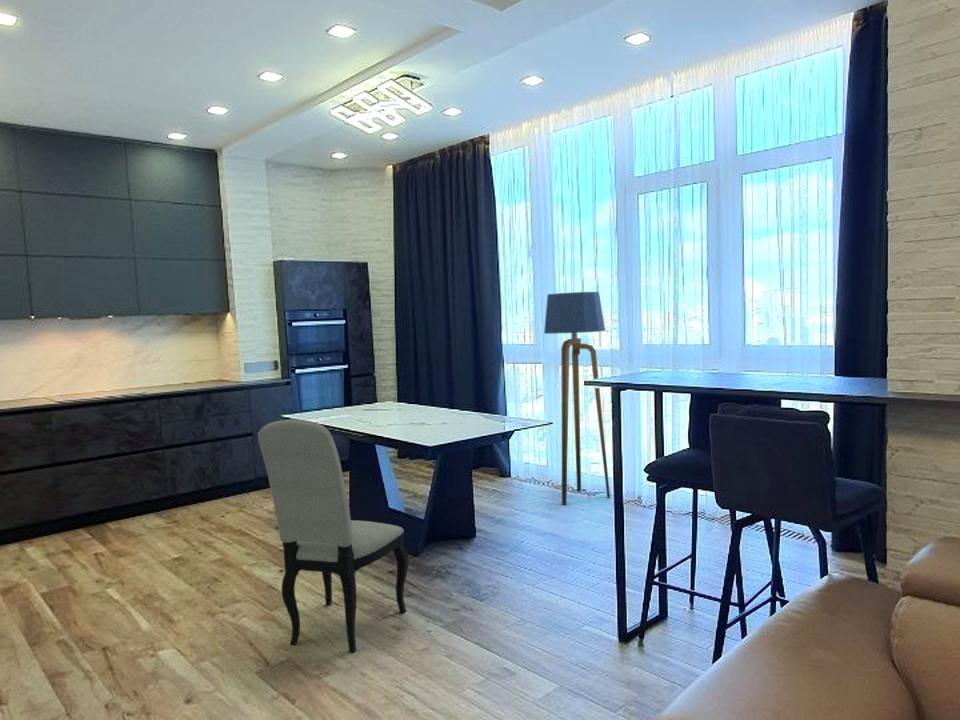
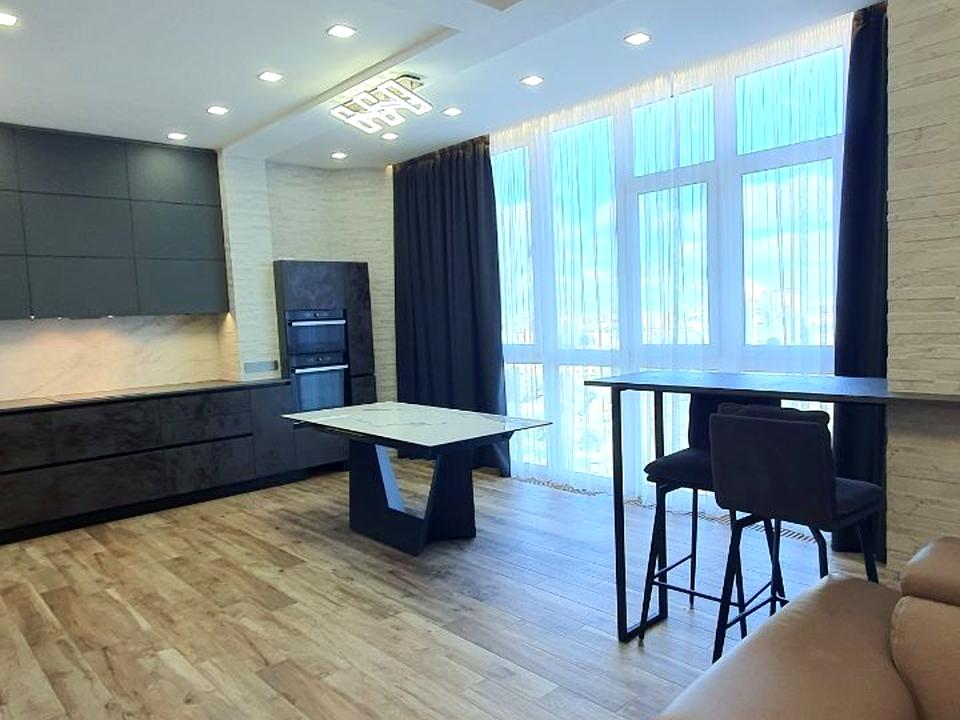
- dining chair [257,418,409,653]
- floor lamp [543,291,611,506]
